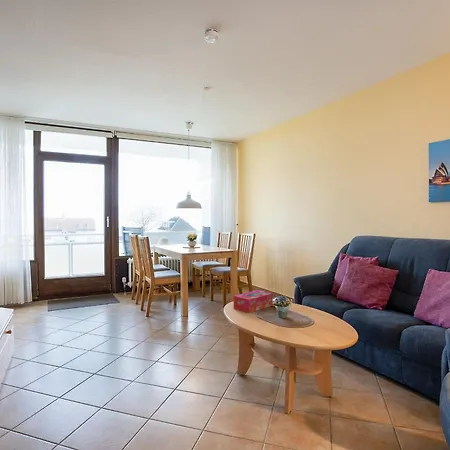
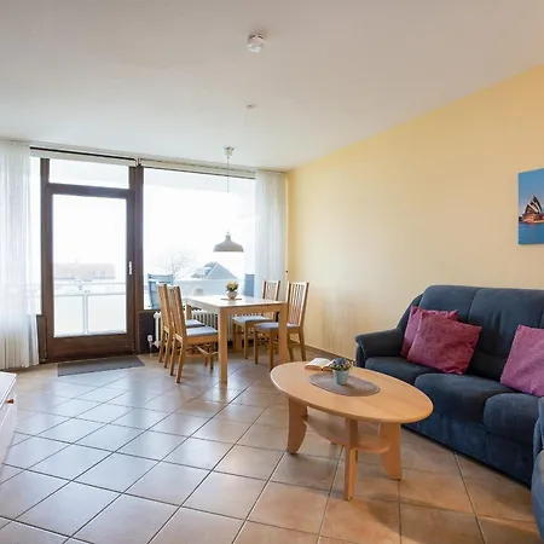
- tissue box [233,289,274,314]
